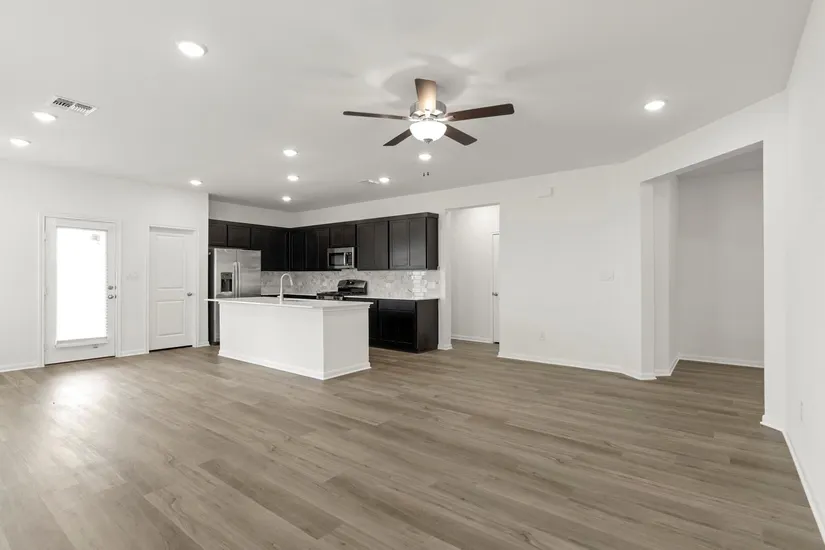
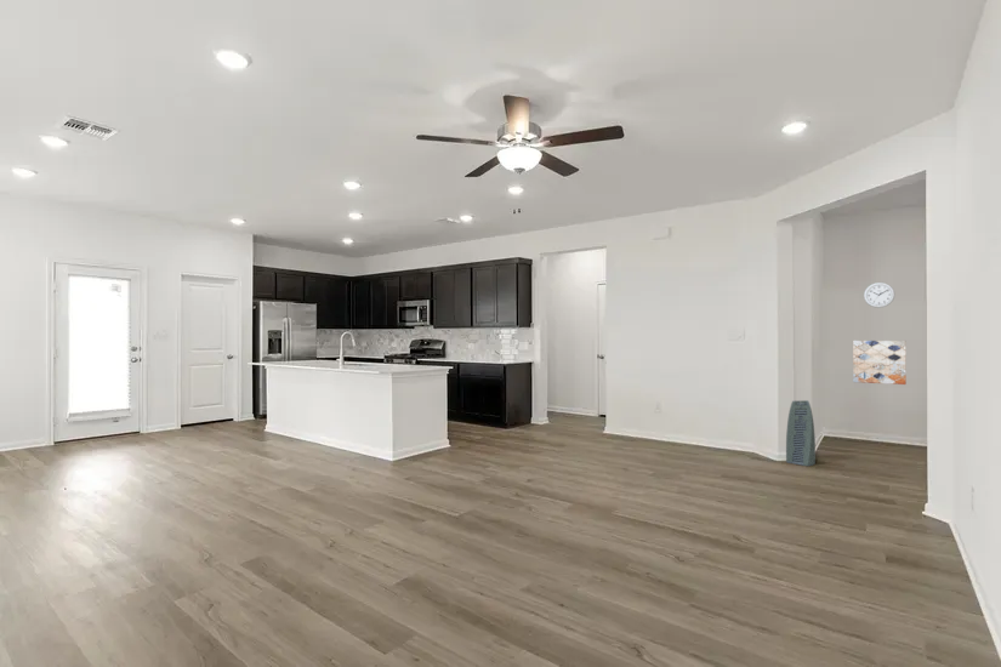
+ wall clock [863,281,895,309]
+ wall art [852,340,908,386]
+ air purifier [785,399,817,467]
